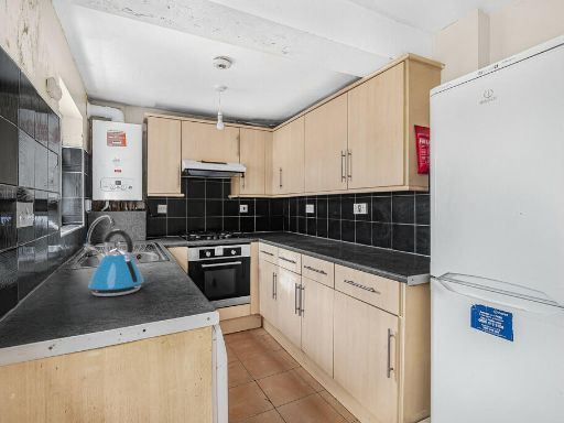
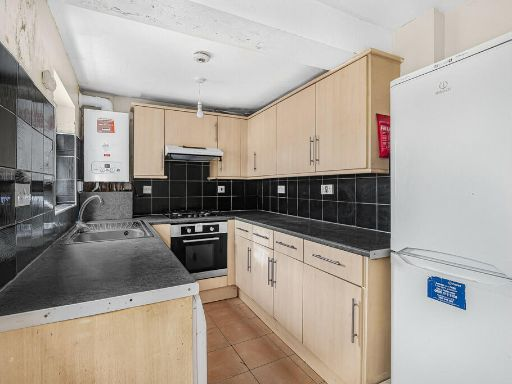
- kettle [87,228,144,297]
